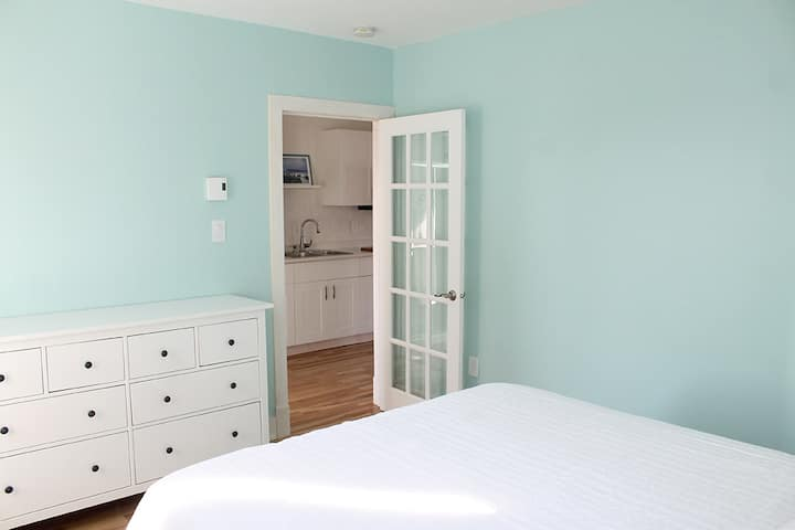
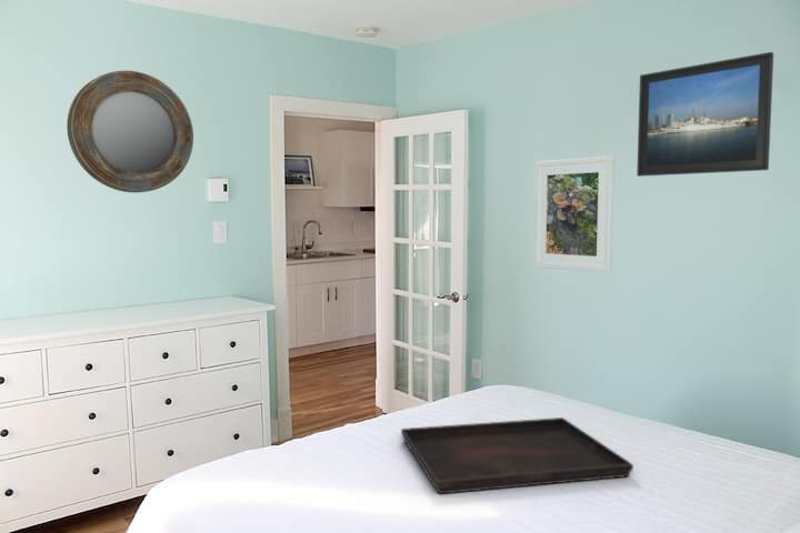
+ serving tray [400,416,634,495]
+ home mirror [66,70,194,193]
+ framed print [533,154,616,273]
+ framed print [636,51,774,178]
